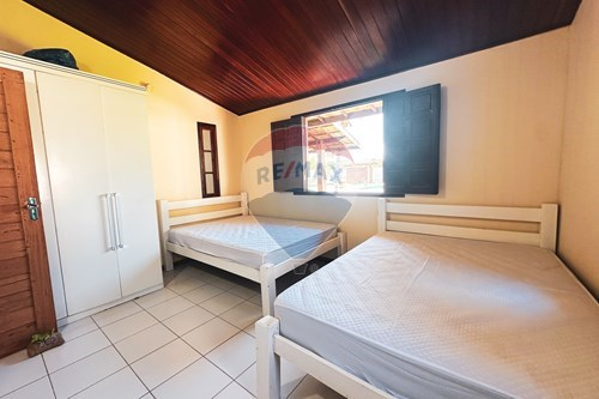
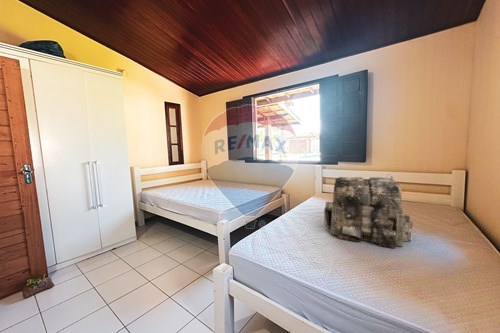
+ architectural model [323,173,414,249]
